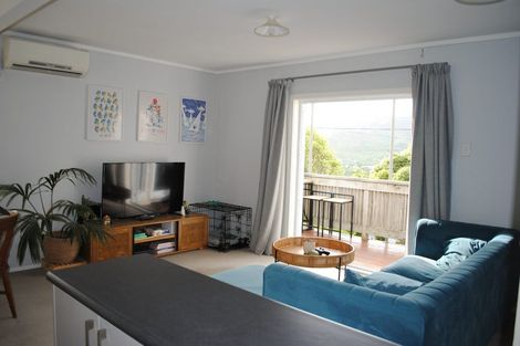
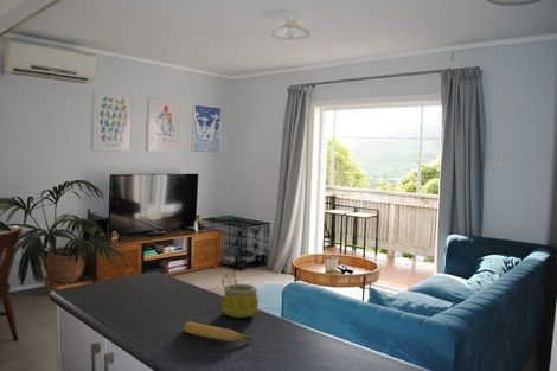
+ banana [183,321,252,343]
+ mug [220,269,260,319]
